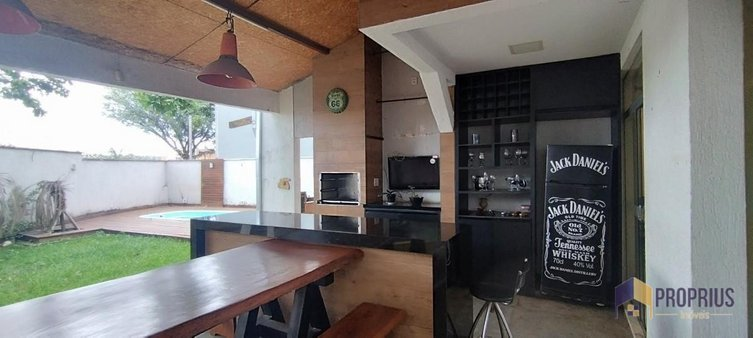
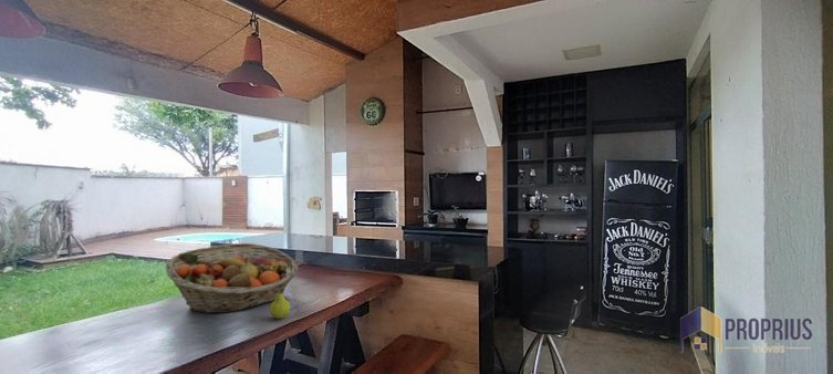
+ fruit [269,285,291,320]
+ fruit basket [165,242,300,314]
